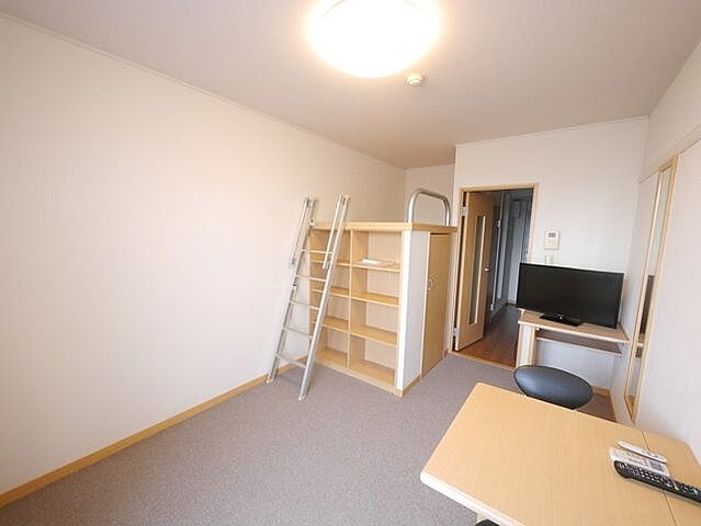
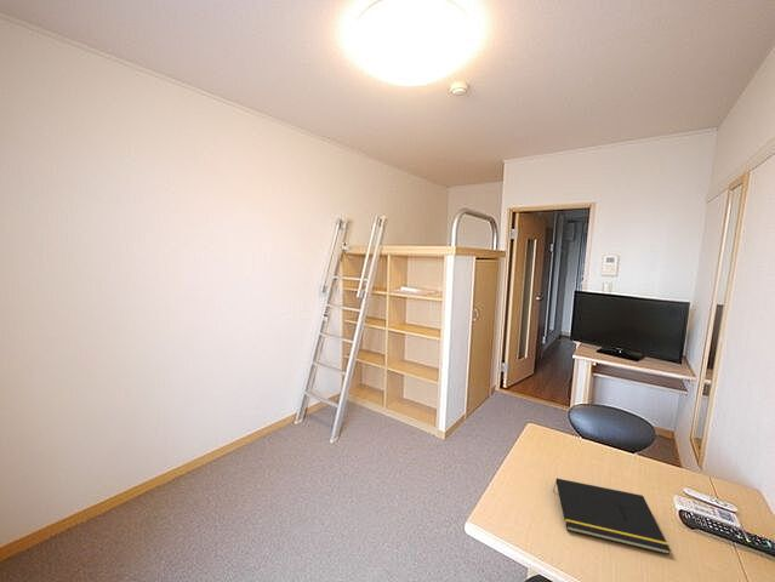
+ notepad [552,478,672,555]
